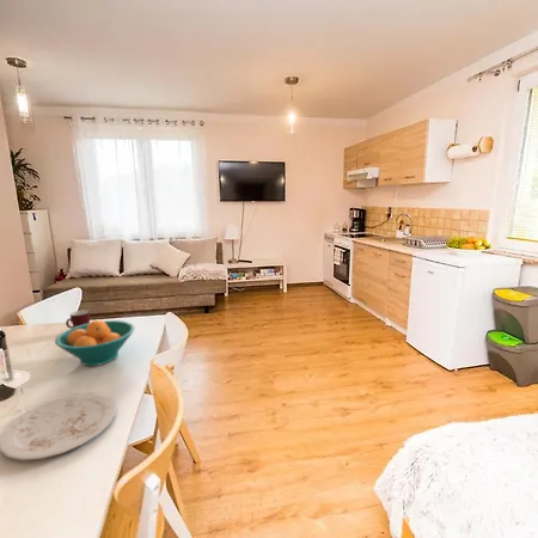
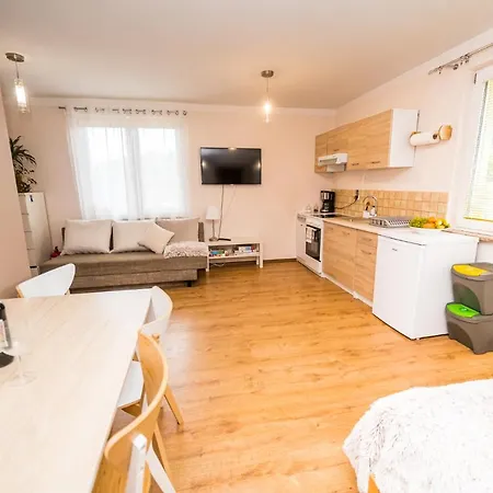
- fruit bowl [54,319,136,367]
- plate [0,392,117,461]
- mug [65,308,91,329]
